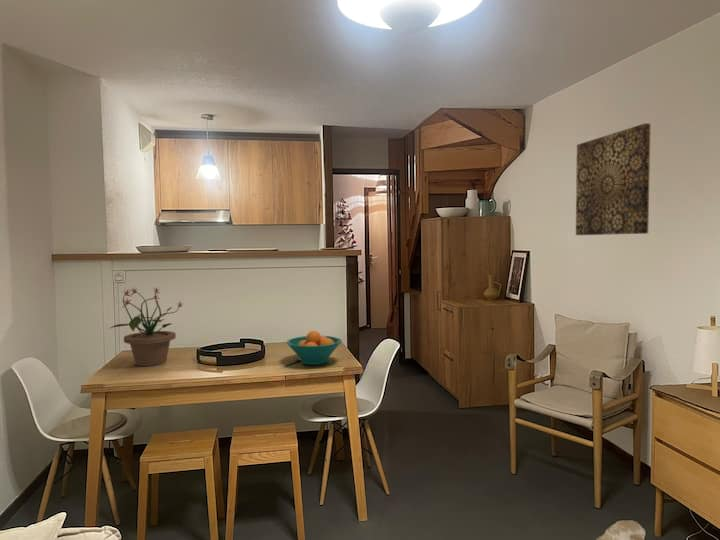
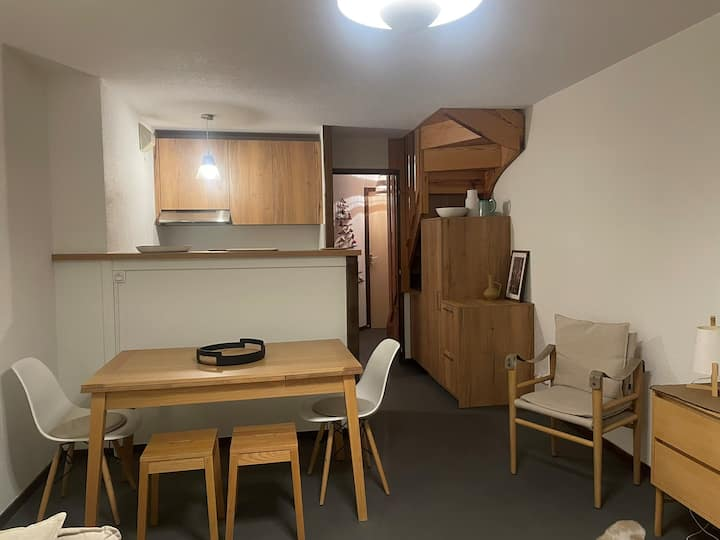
- wall art [575,122,652,236]
- fruit bowl [286,330,342,366]
- potted plant [108,287,183,367]
